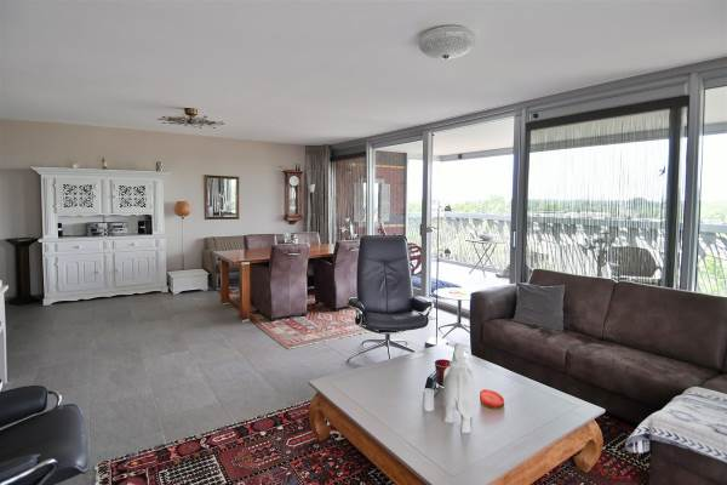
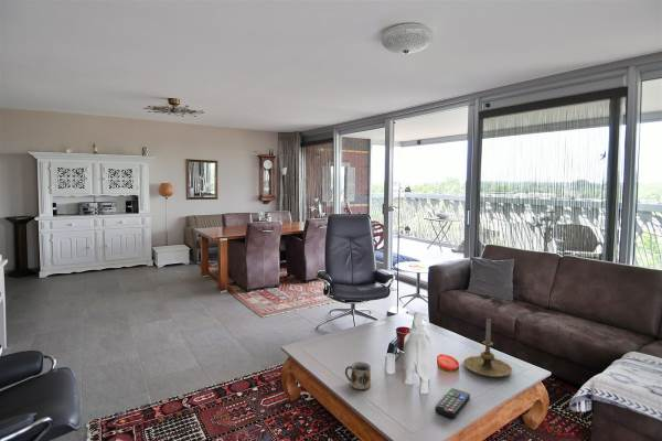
+ candle holder [462,318,513,378]
+ remote control [434,387,471,419]
+ mug [344,361,372,391]
